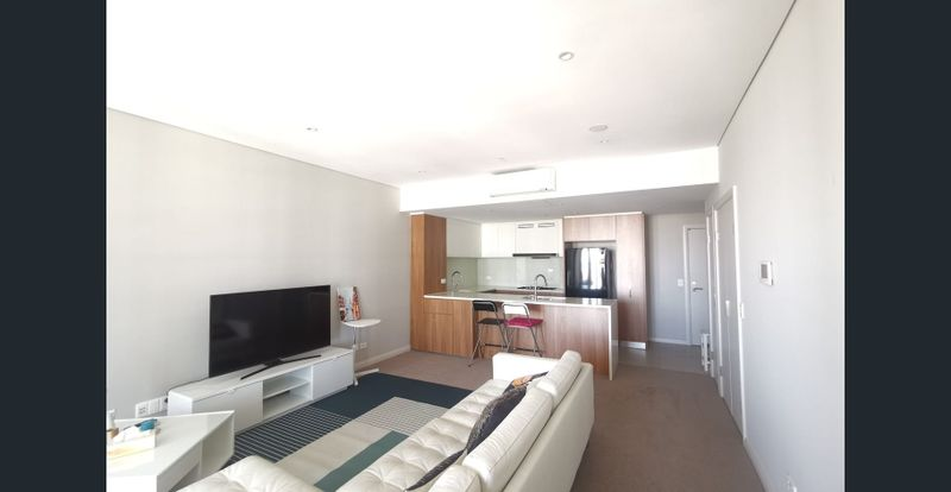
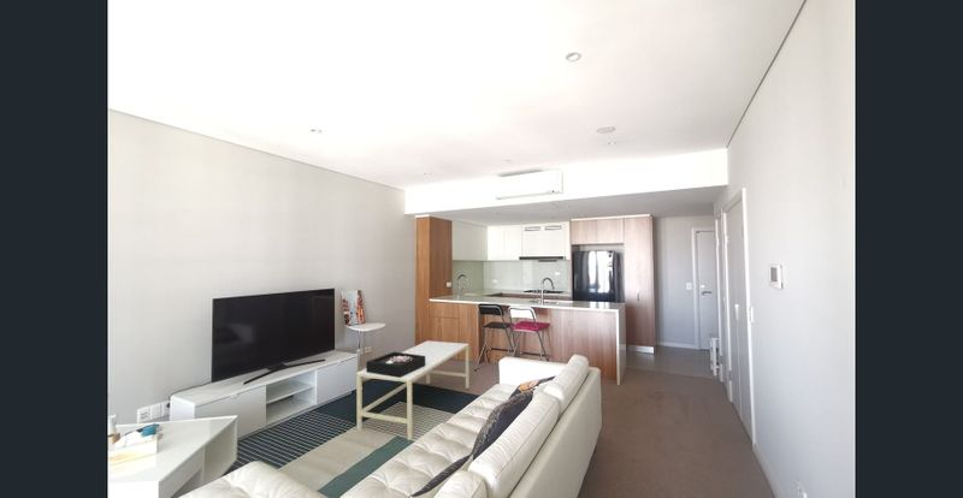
+ decorative box [365,351,425,378]
+ coffee table [355,339,471,441]
